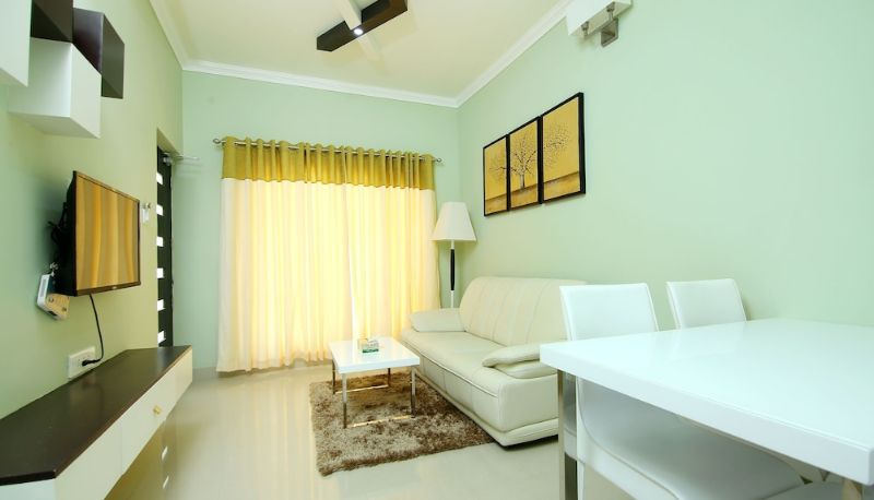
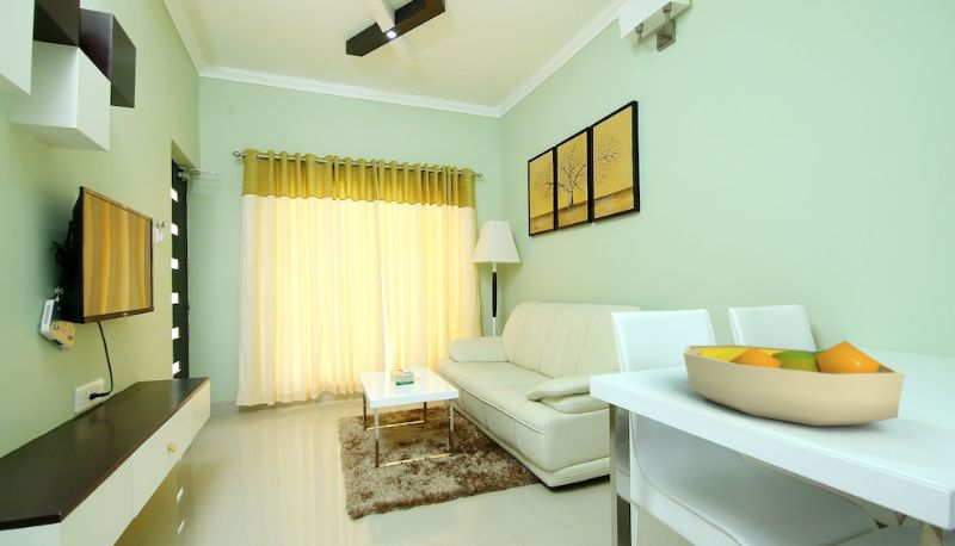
+ fruit bowl [683,340,906,427]
